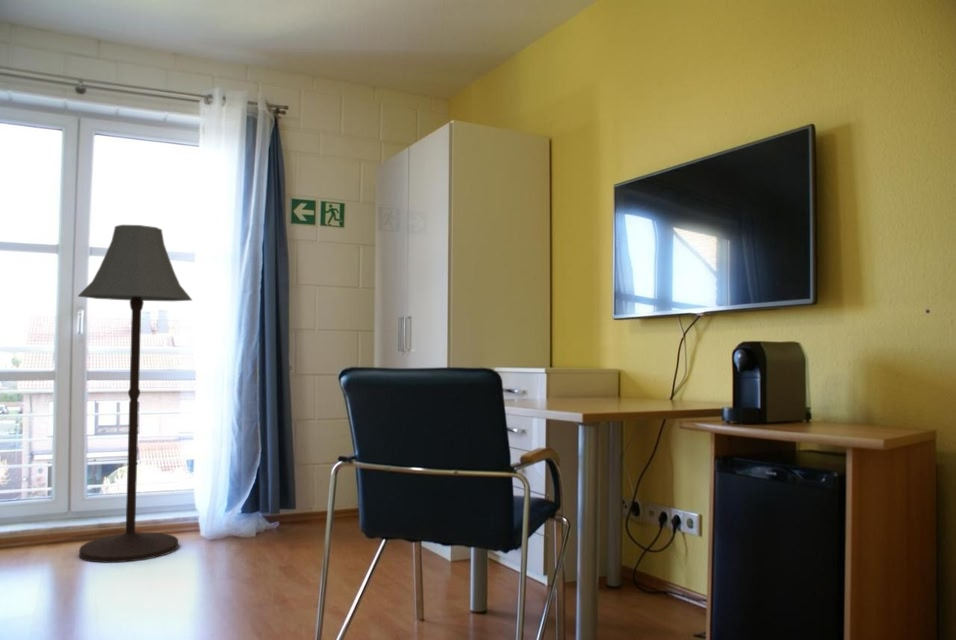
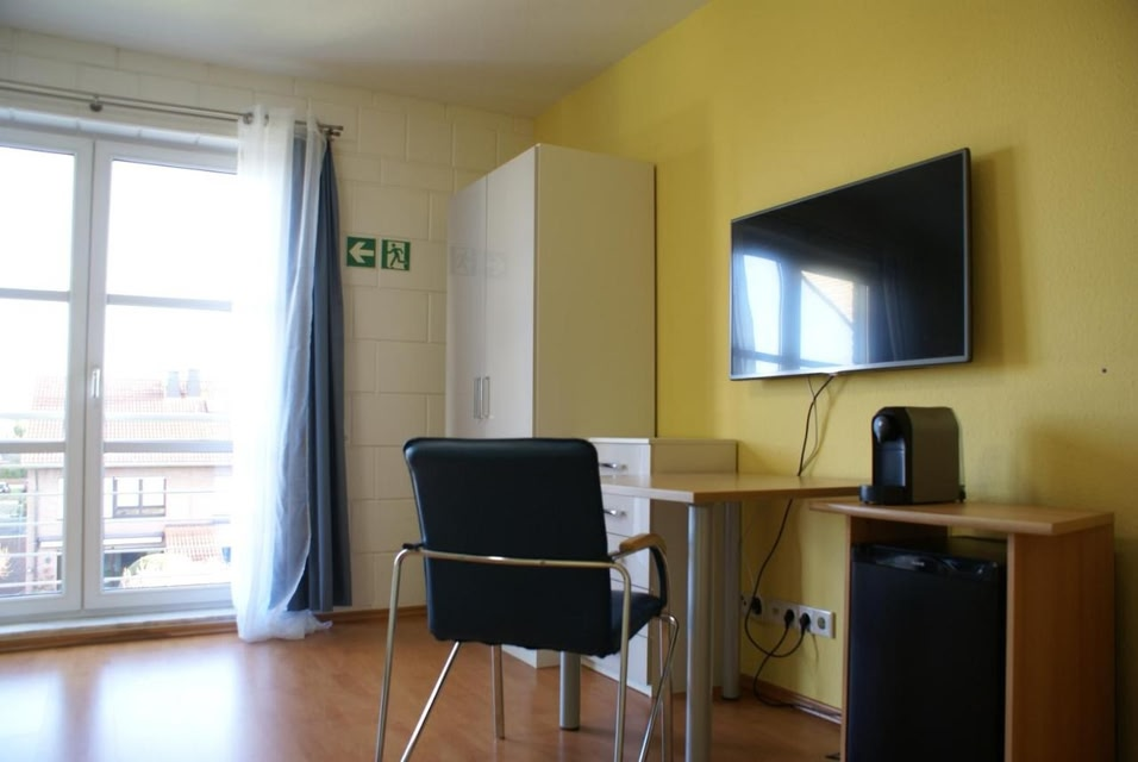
- floor lamp [77,224,193,563]
